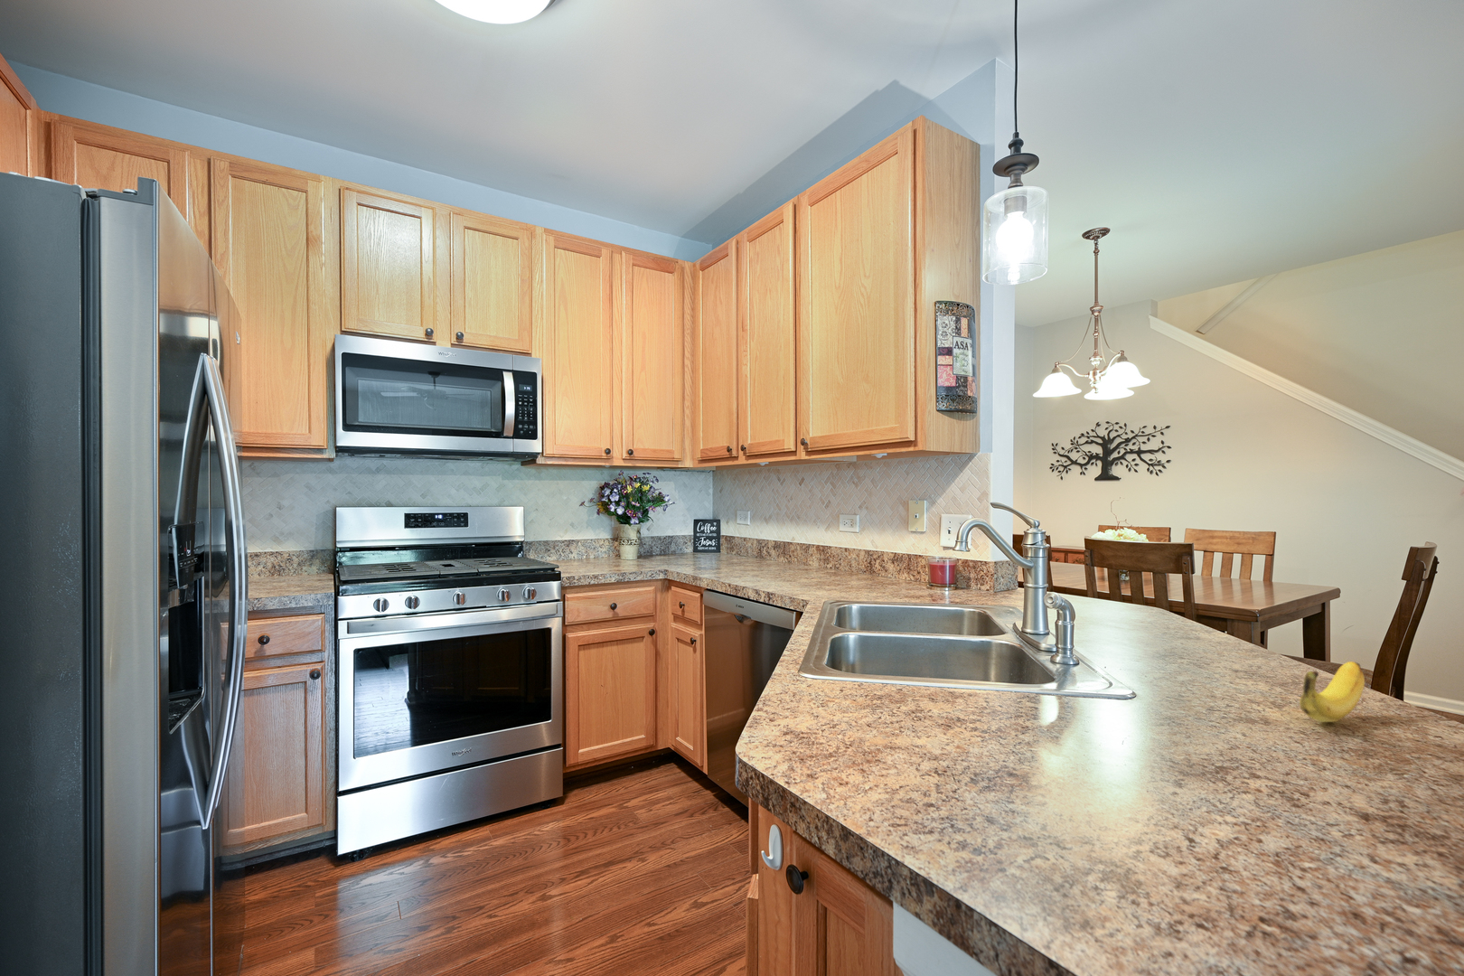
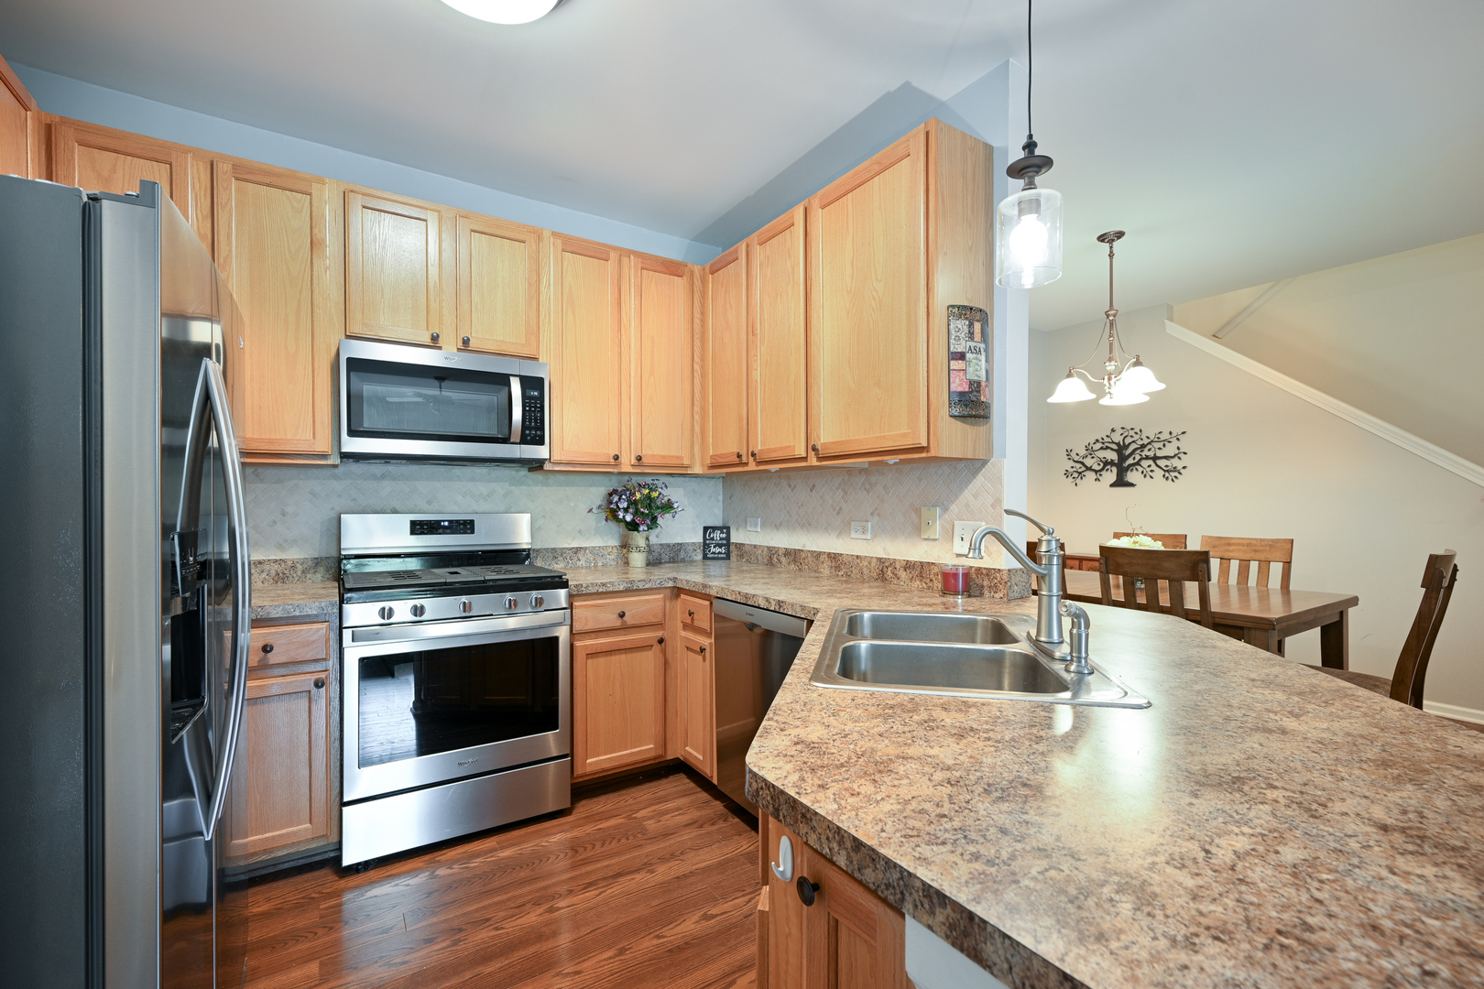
- banana [1298,660,1366,723]
